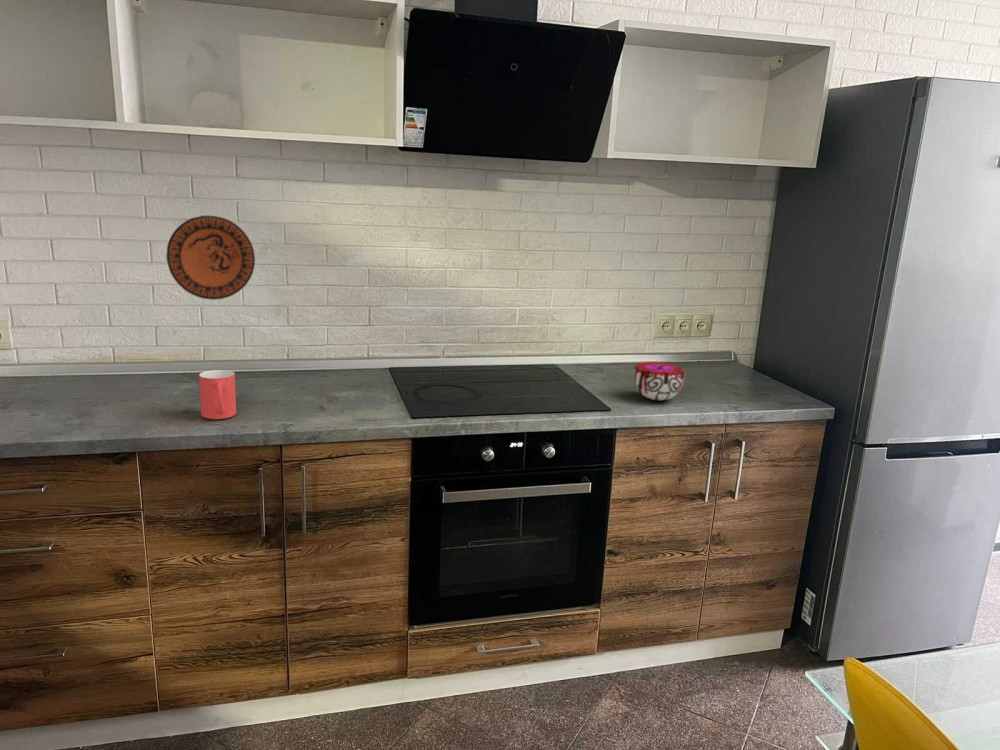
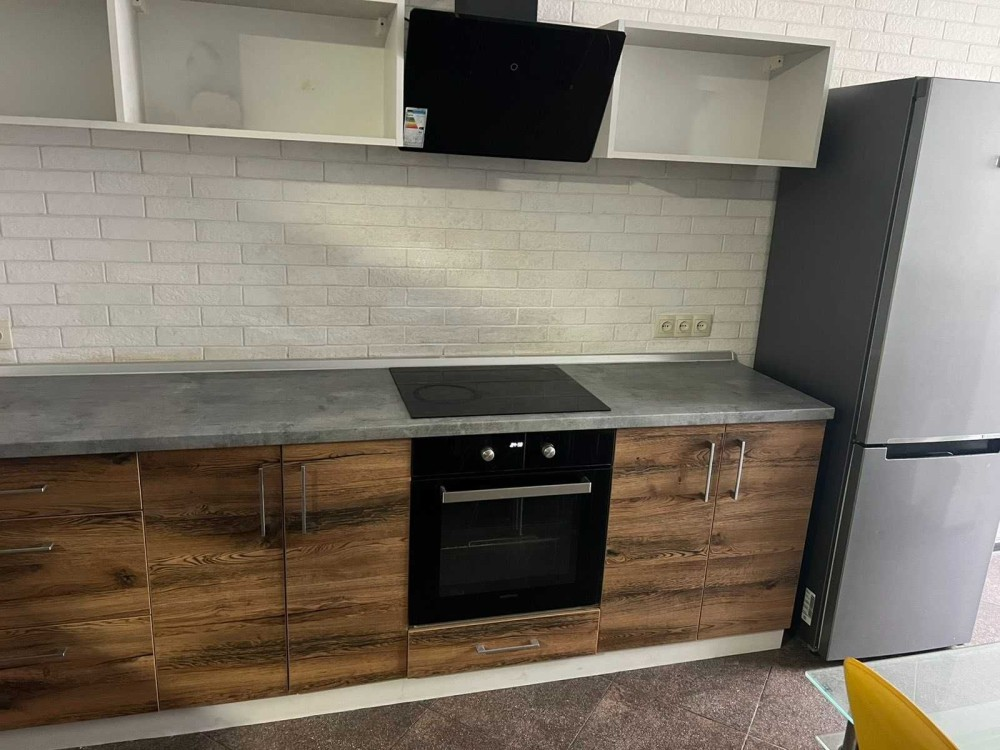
- decorative bowl [633,361,686,401]
- mug [198,369,237,420]
- decorative plate [165,215,256,301]
